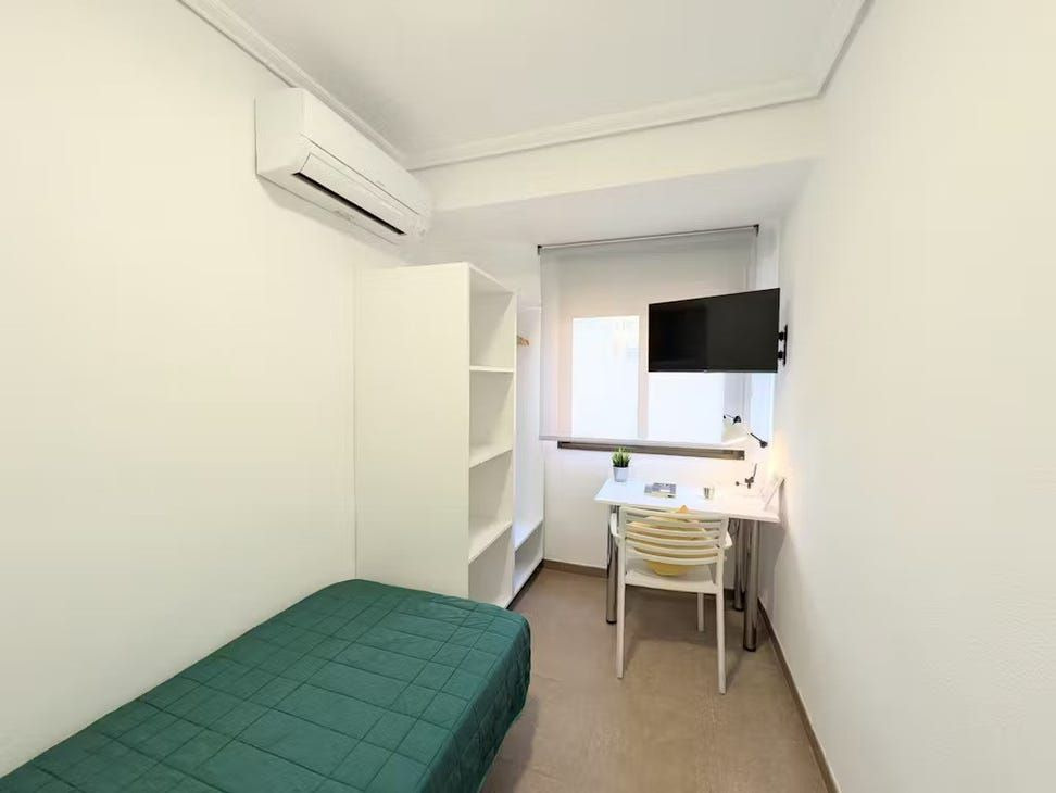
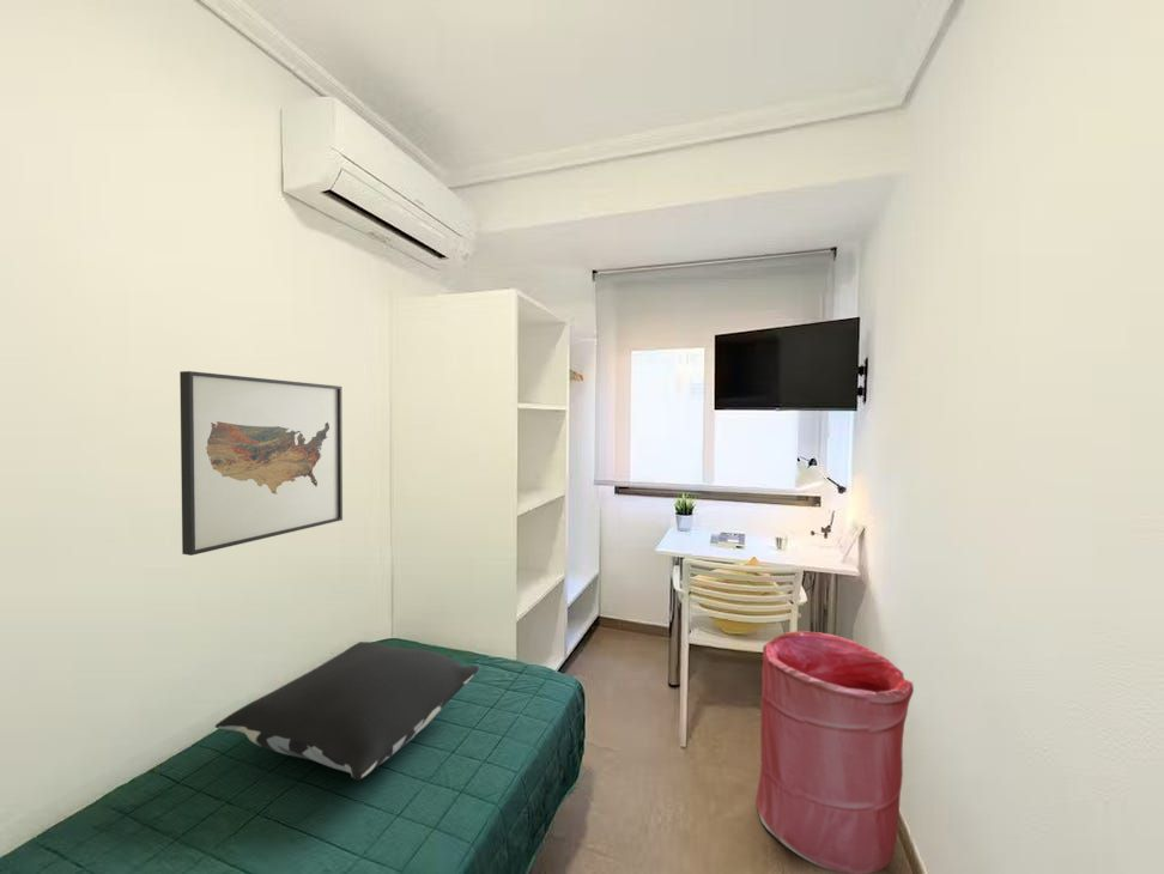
+ pillow [214,641,480,781]
+ wall art [178,370,344,557]
+ laundry hamper [756,630,915,874]
